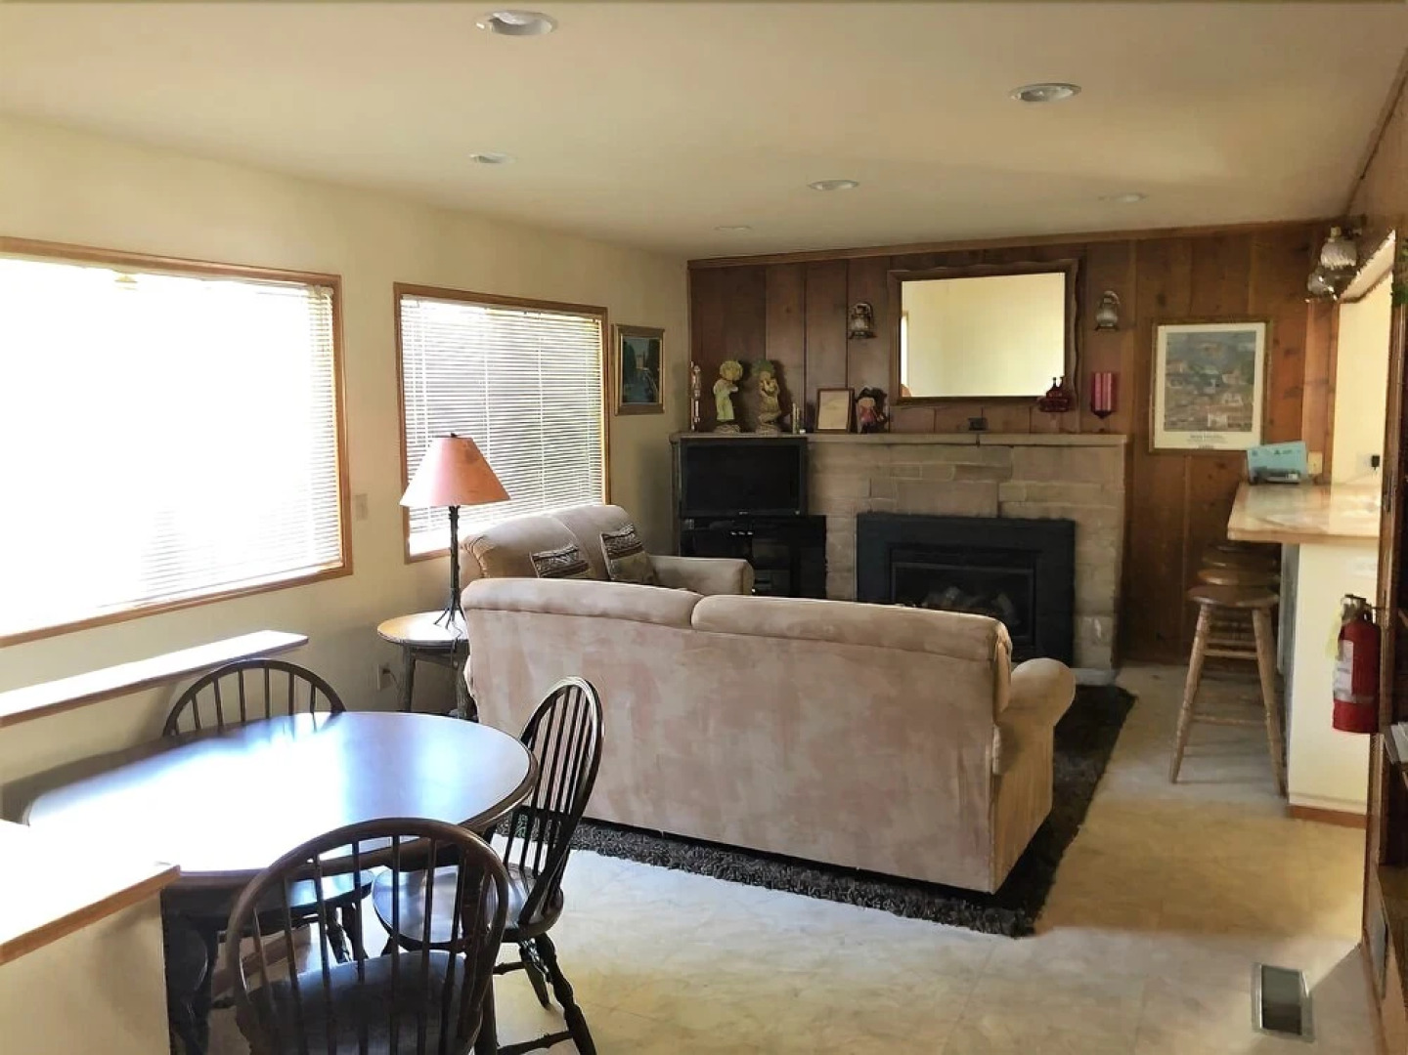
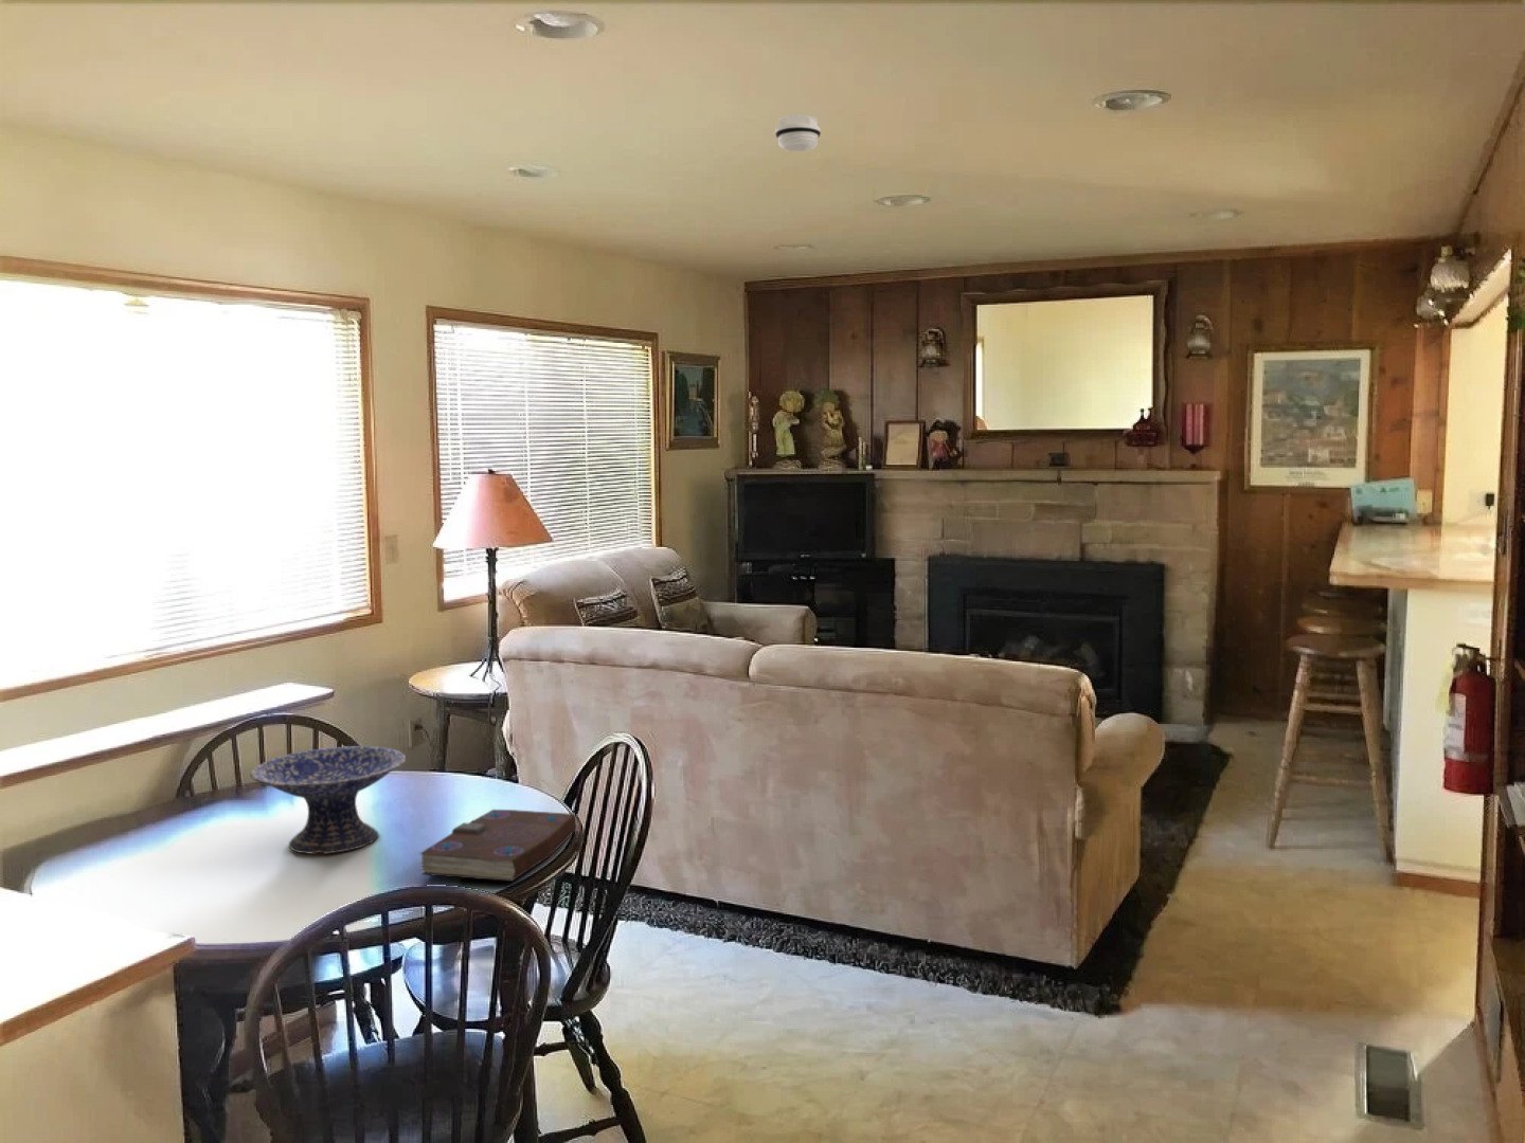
+ decorative bowl [249,746,407,854]
+ smoke detector [775,113,821,152]
+ book [417,808,578,882]
